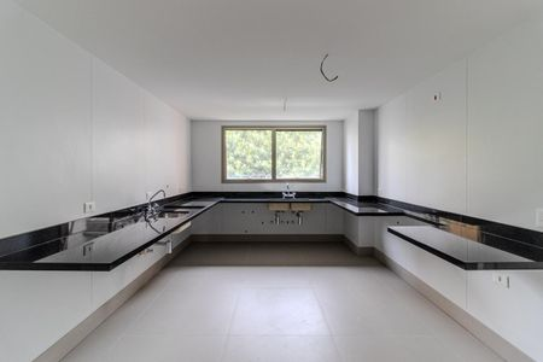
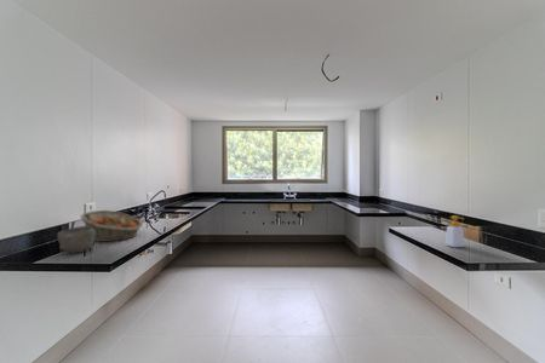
+ bowl [57,225,96,254]
+ fruit basket [80,209,144,243]
+ soap bottle [444,214,466,248]
